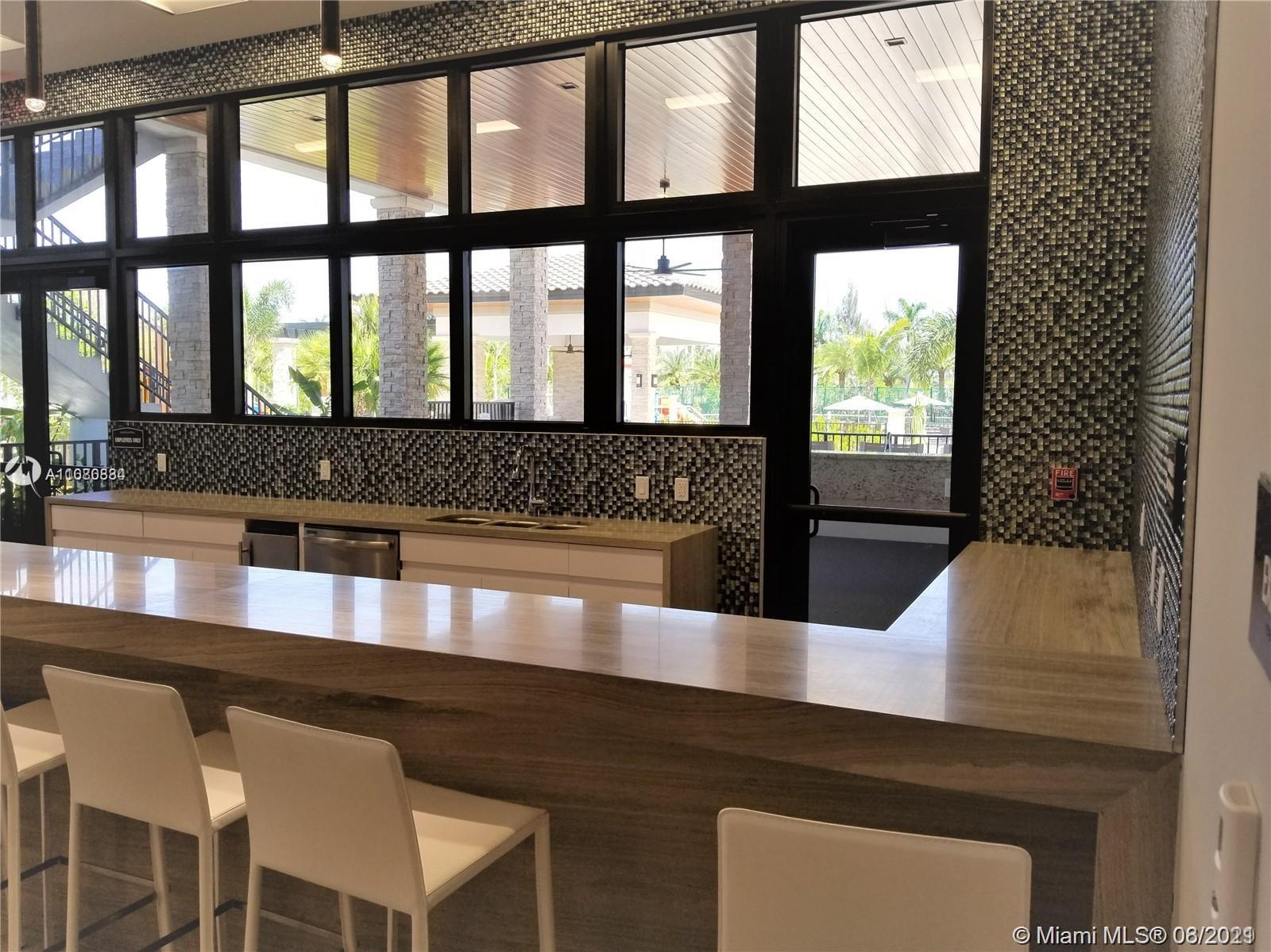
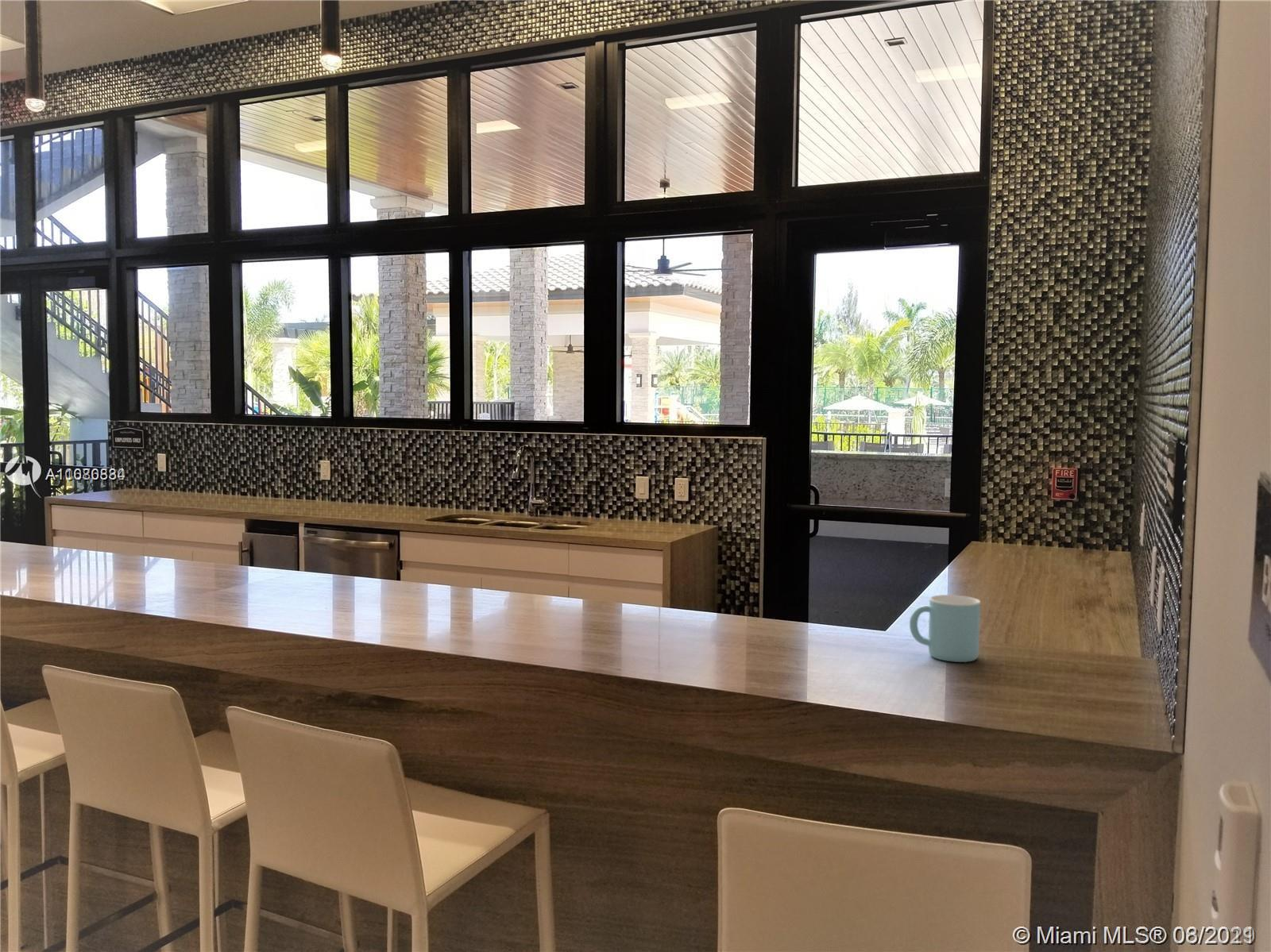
+ mug [909,594,981,663]
